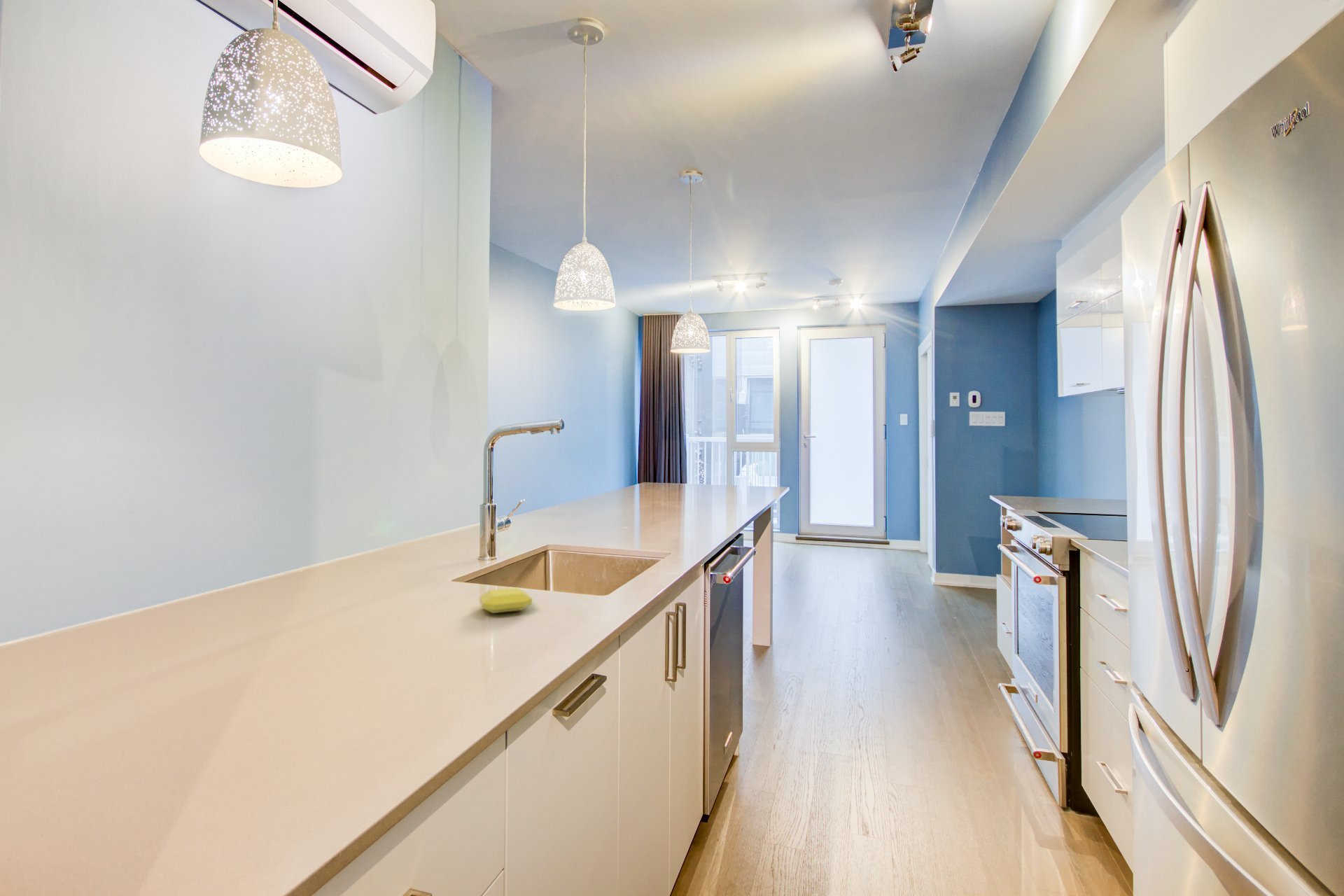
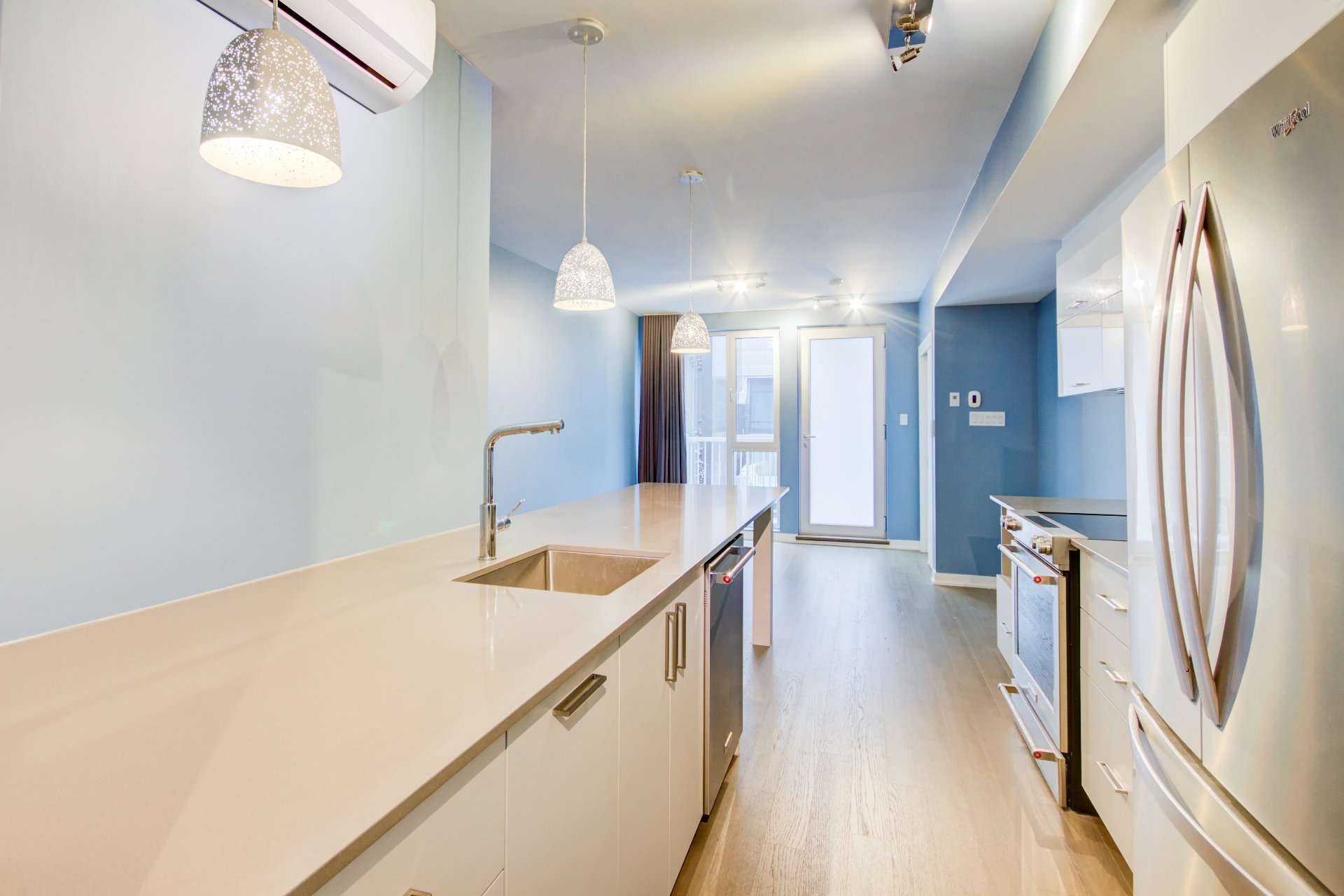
- soap bar [479,587,533,614]
